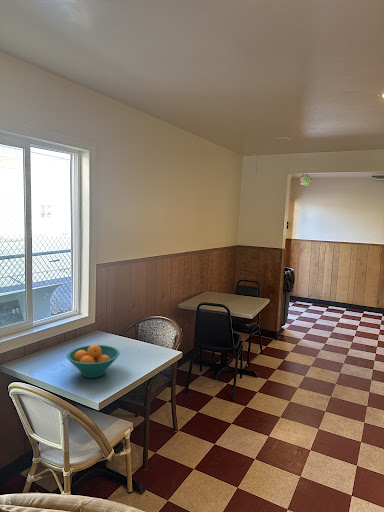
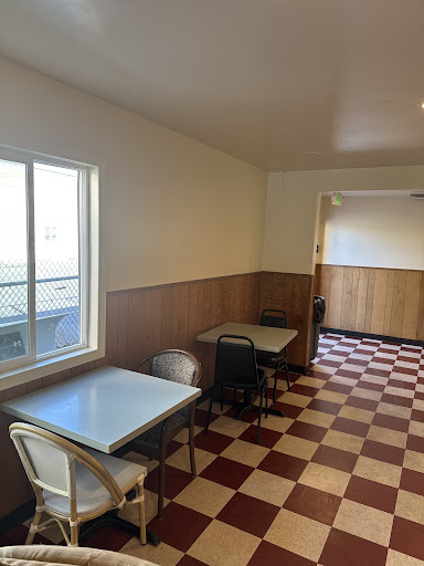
- fruit bowl [66,344,121,379]
